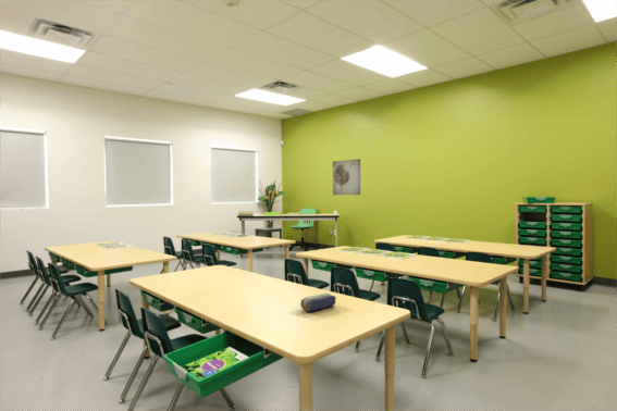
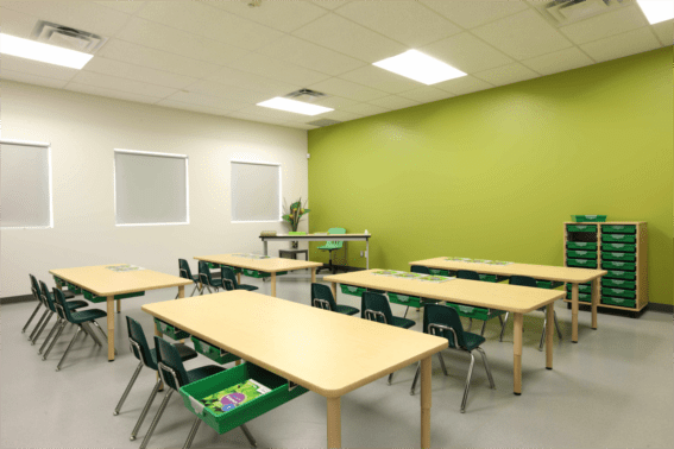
- wall art [332,158,361,196]
- pencil case [299,292,337,313]
